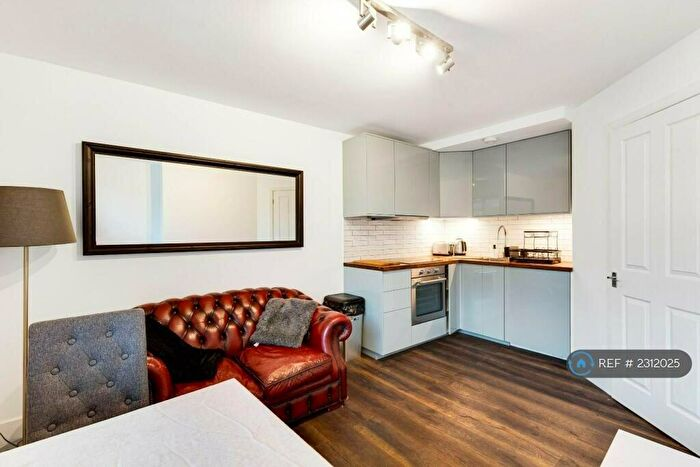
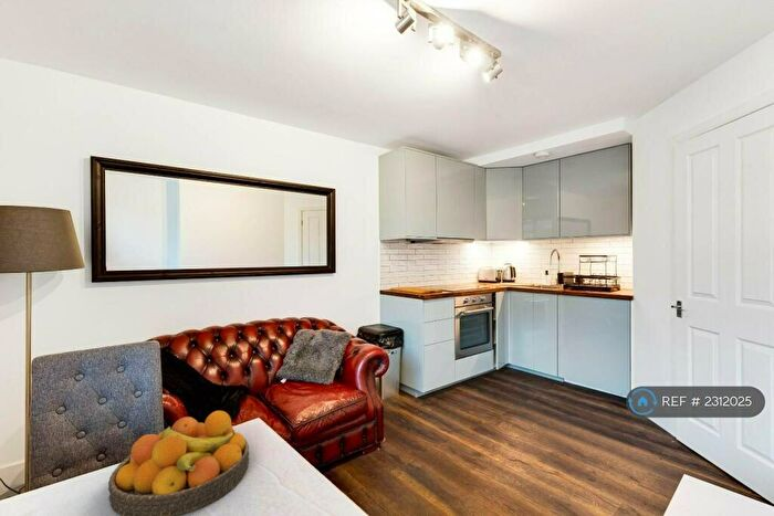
+ fruit bowl [107,410,250,516]
